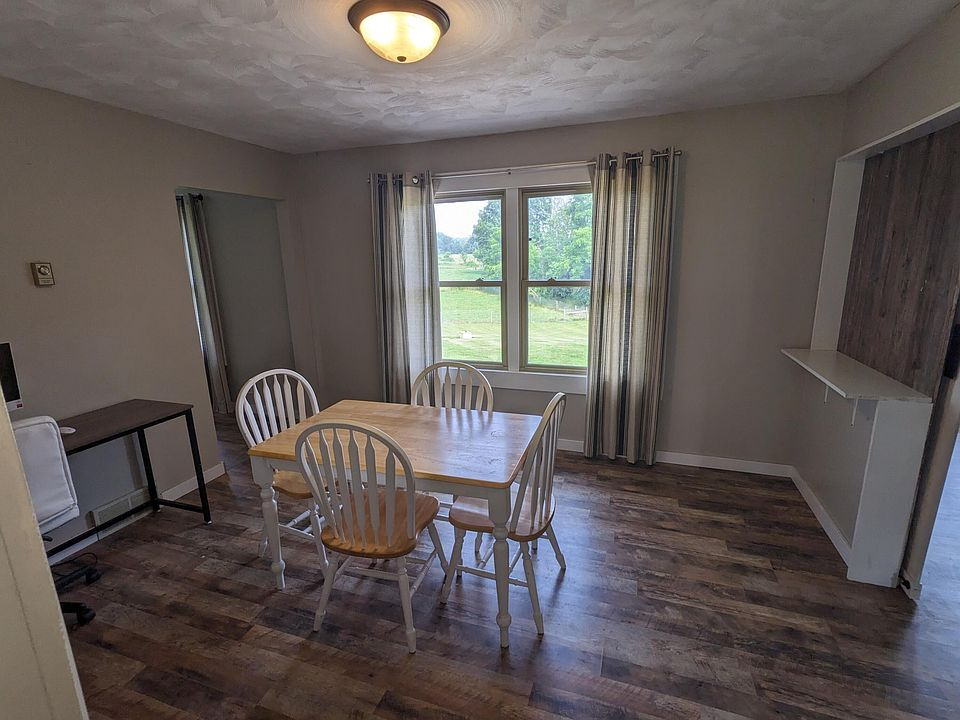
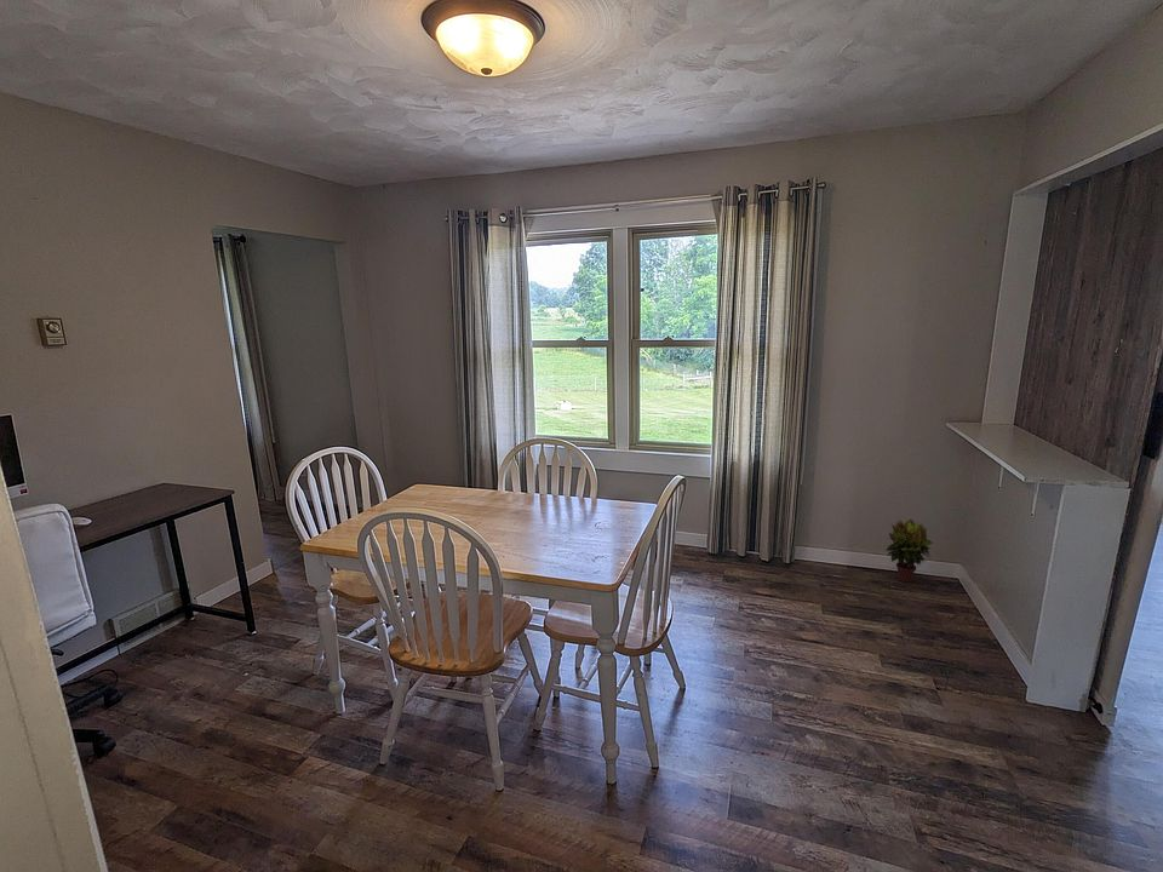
+ potted plant [884,518,934,584]
